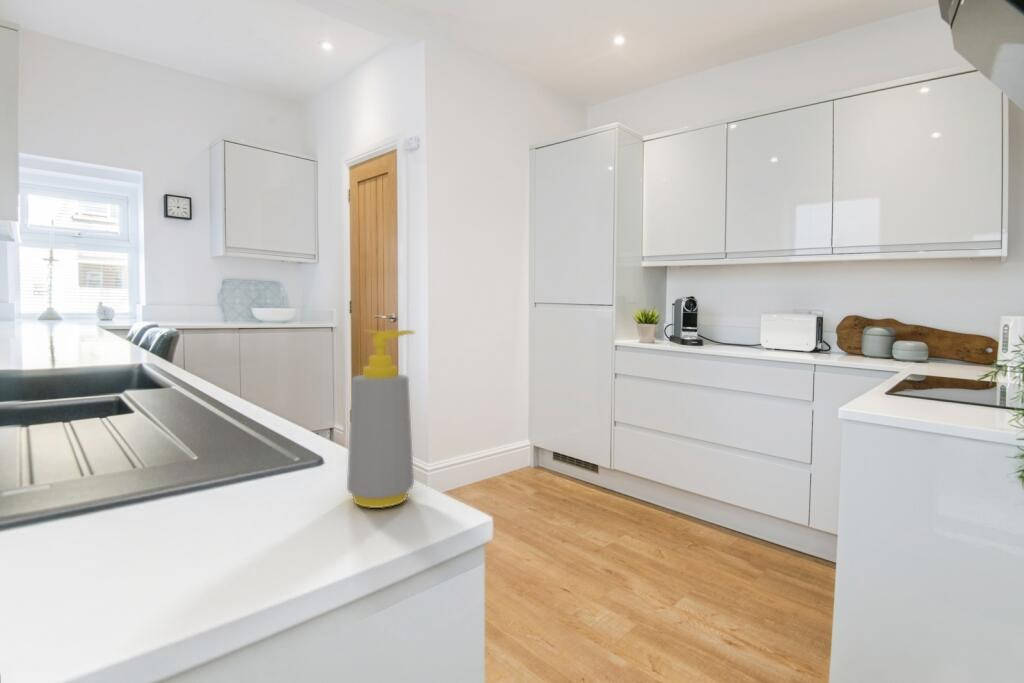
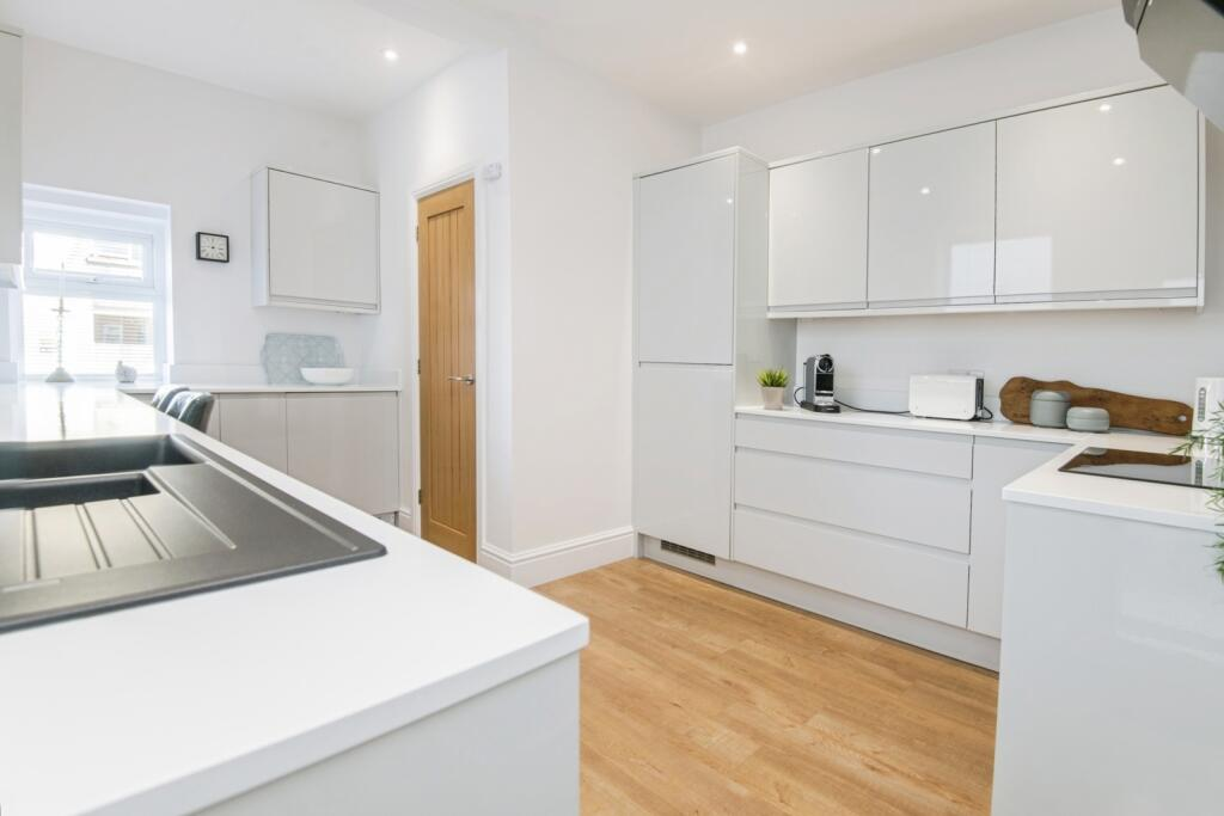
- soap bottle [346,328,416,509]
